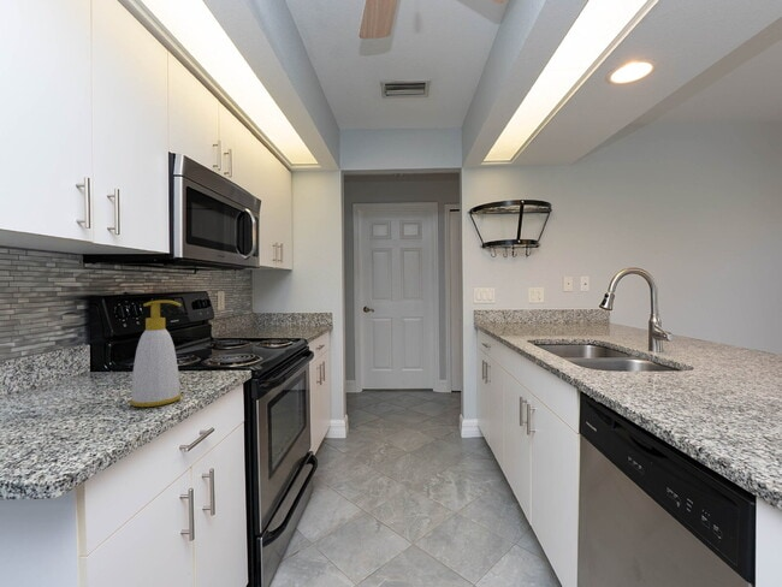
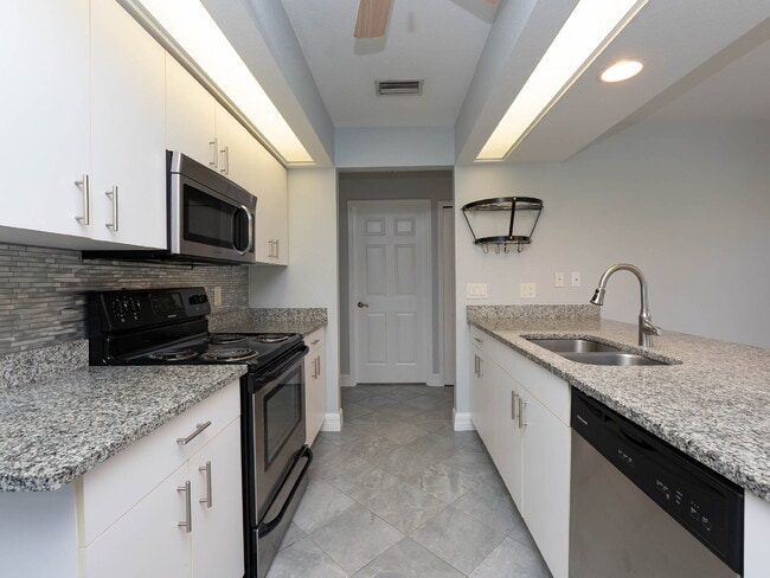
- soap bottle [129,300,183,408]
